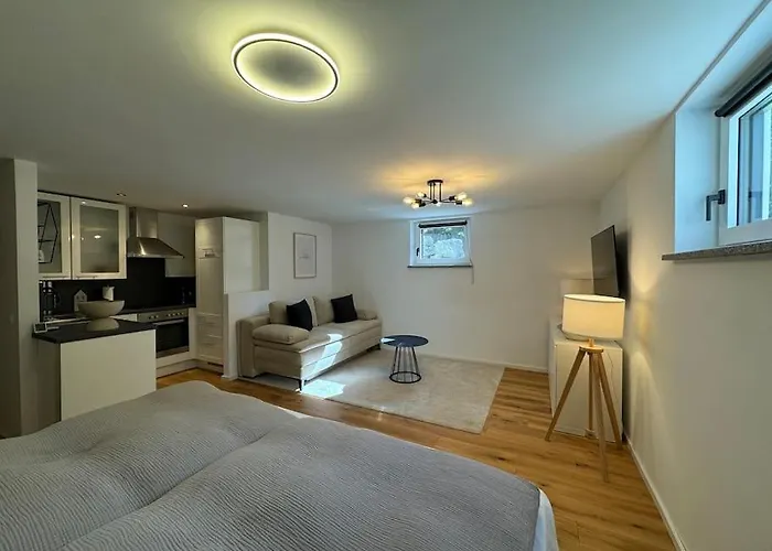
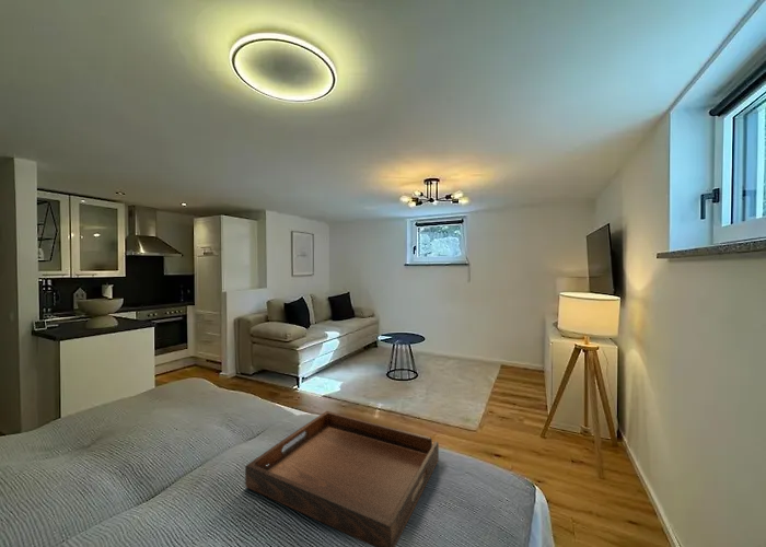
+ serving tray [244,410,440,547]
